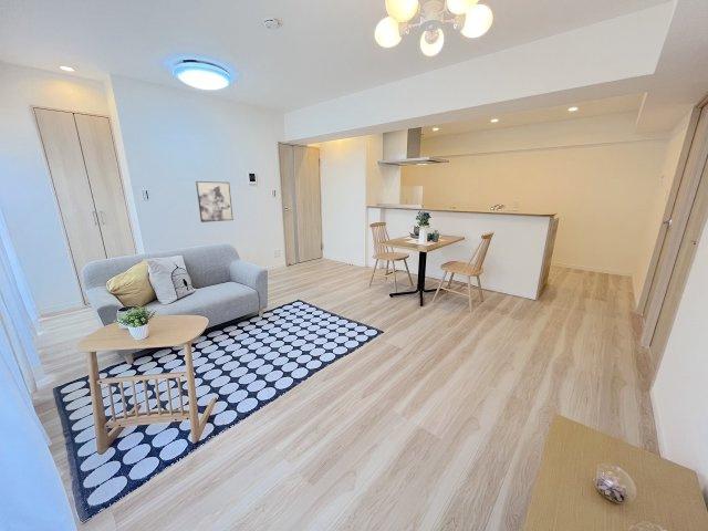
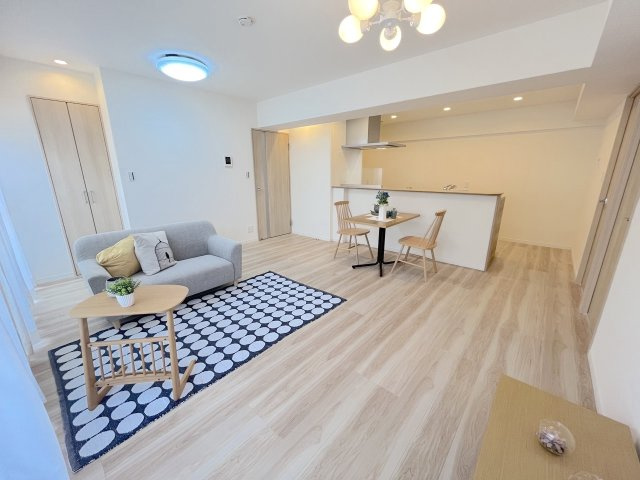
- wall art [195,180,235,223]
